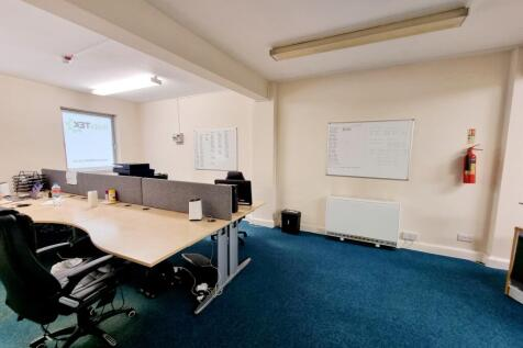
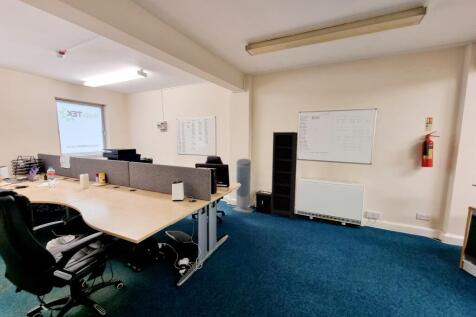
+ bookcase [270,131,299,221]
+ air purifier [232,158,255,214]
